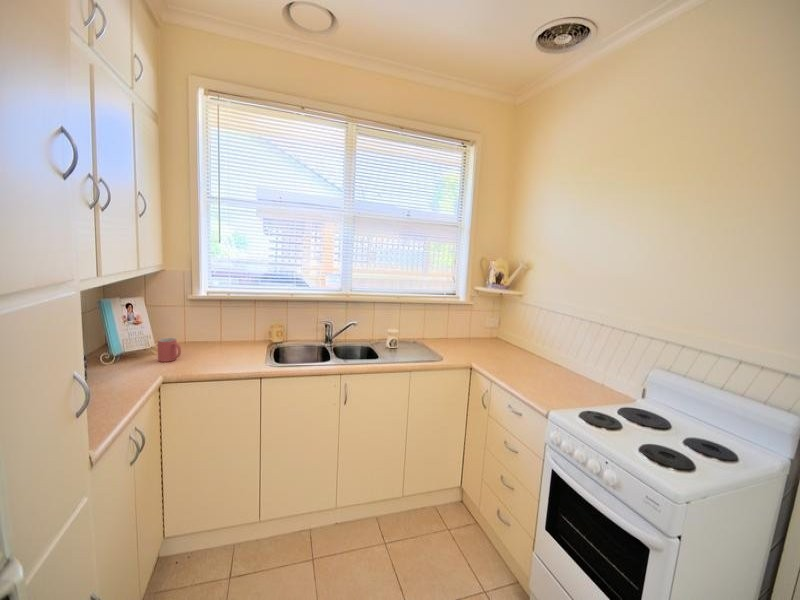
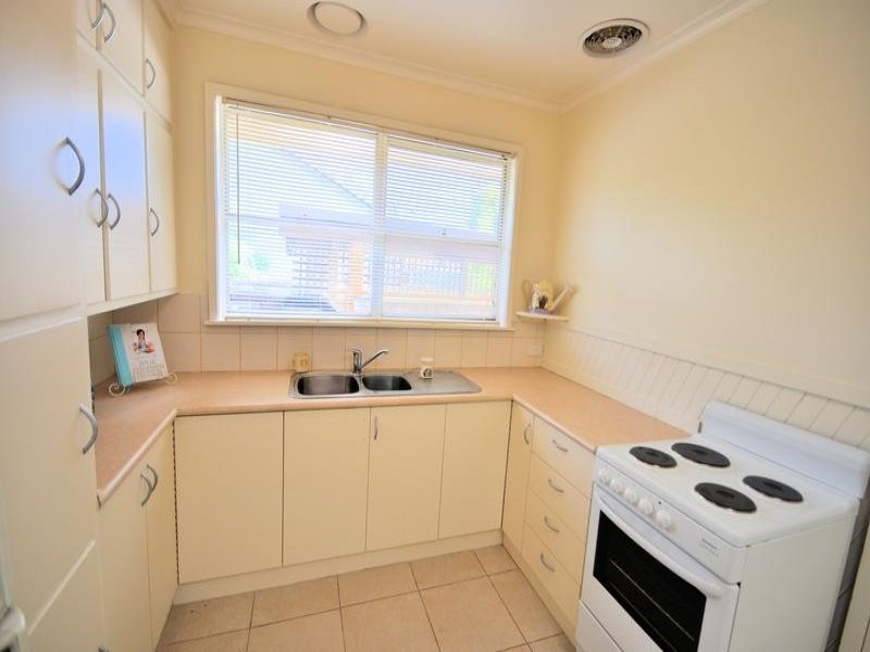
- mug [157,337,182,363]
